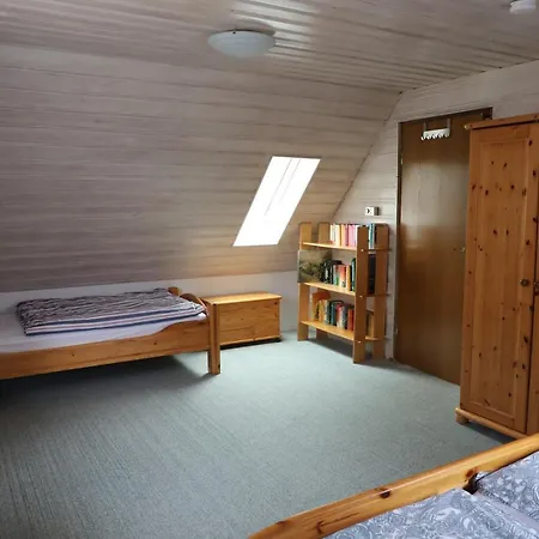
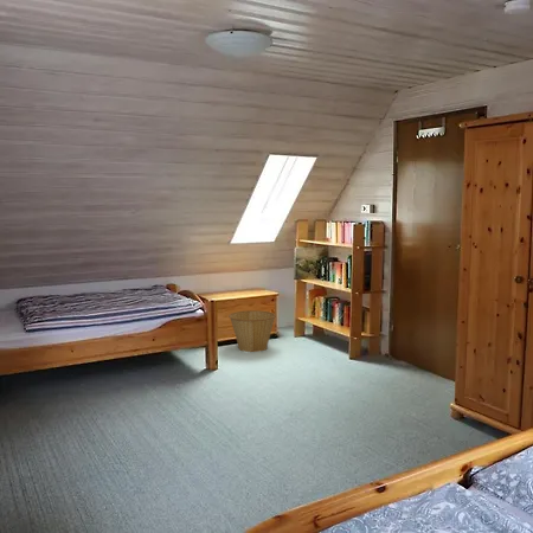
+ basket [227,309,277,353]
